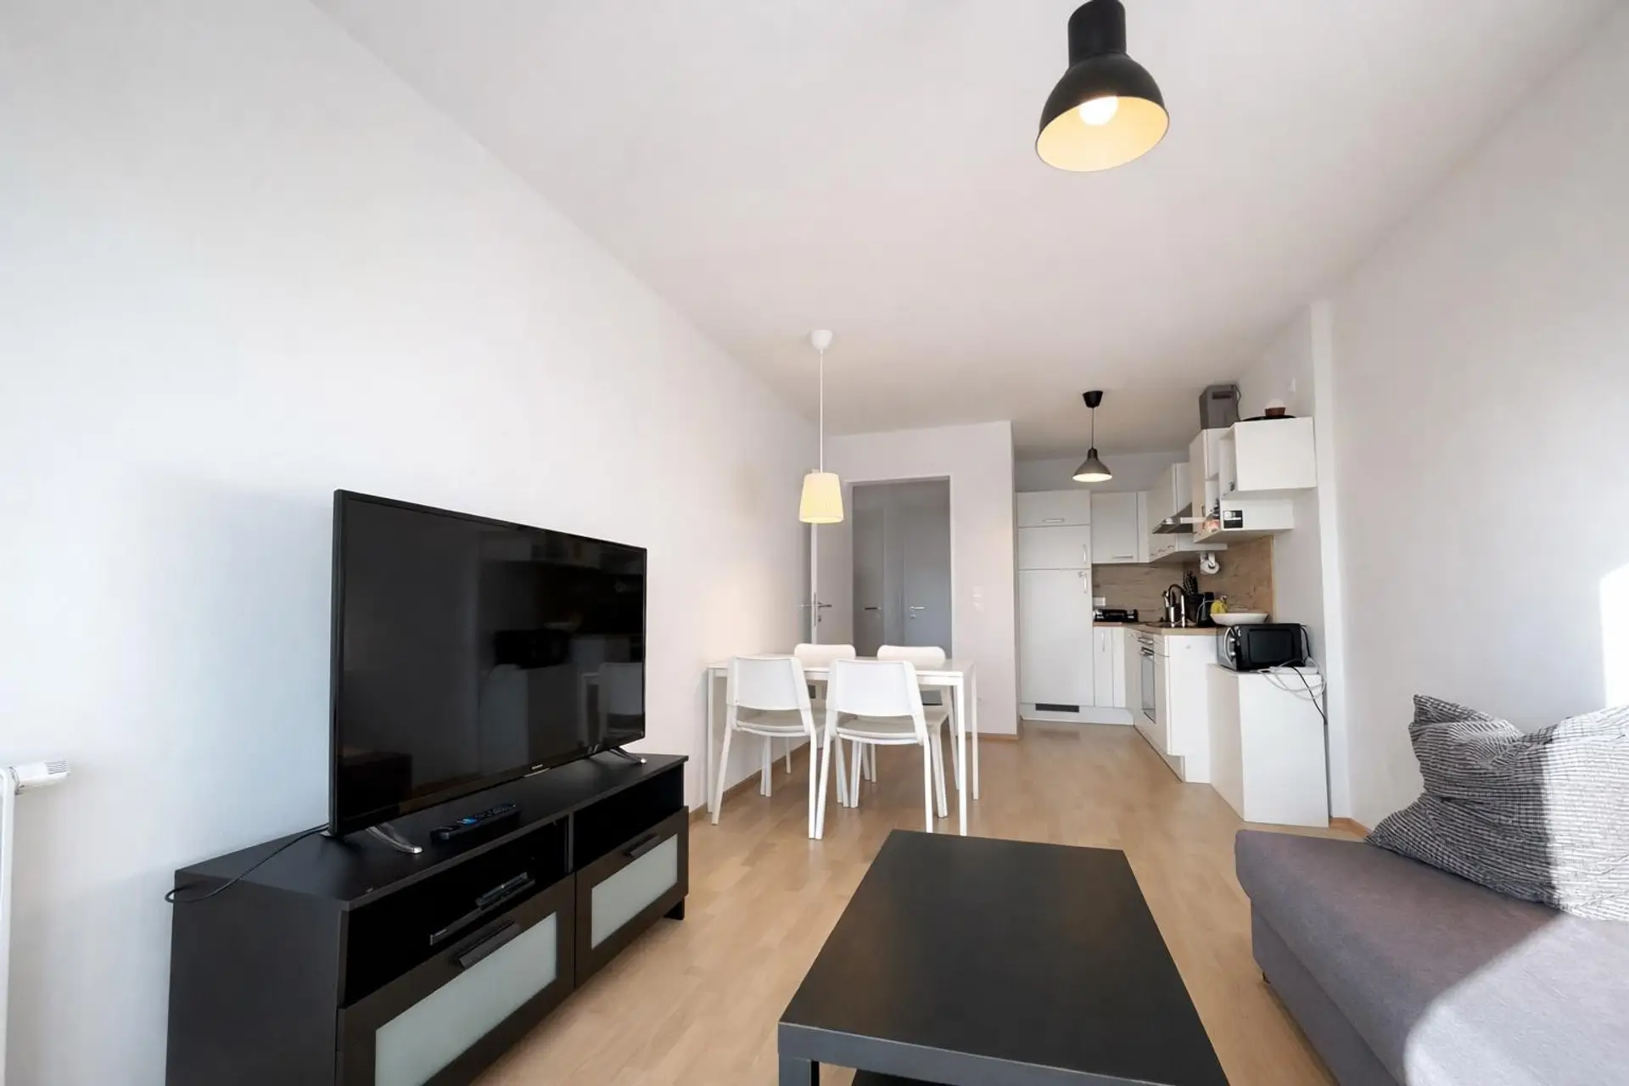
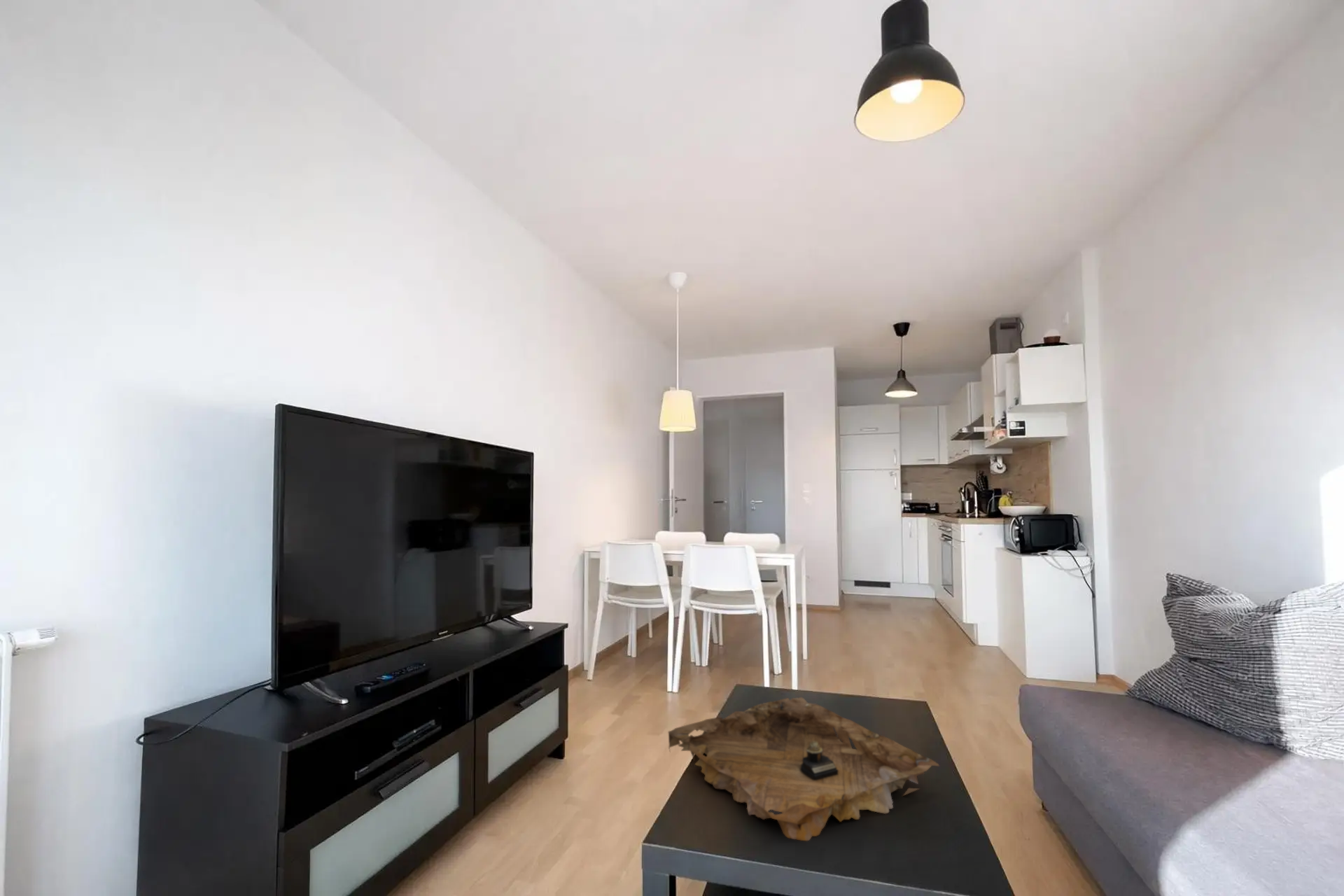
+ decorative tray [667,696,940,841]
